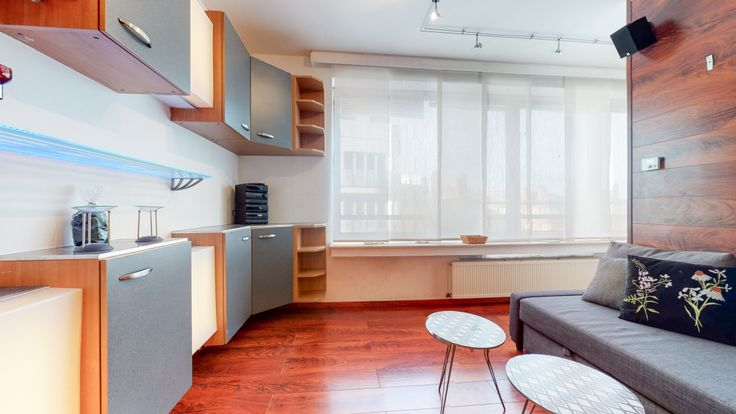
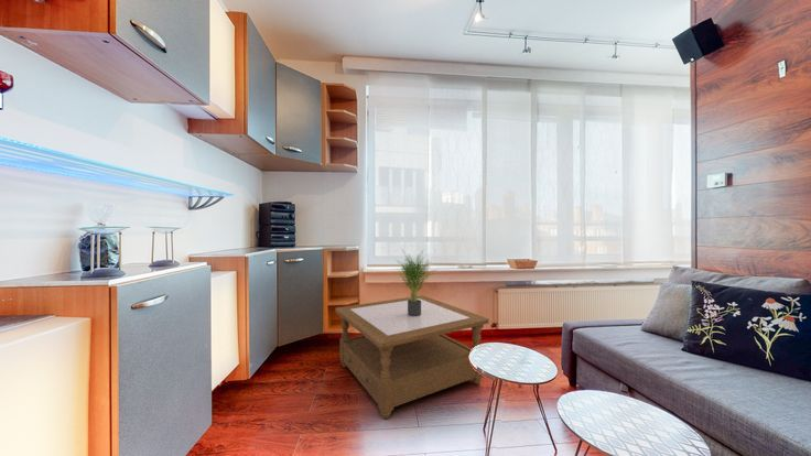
+ coffee table [334,294,490,420]
+ potted plant [397,248,437,316]
